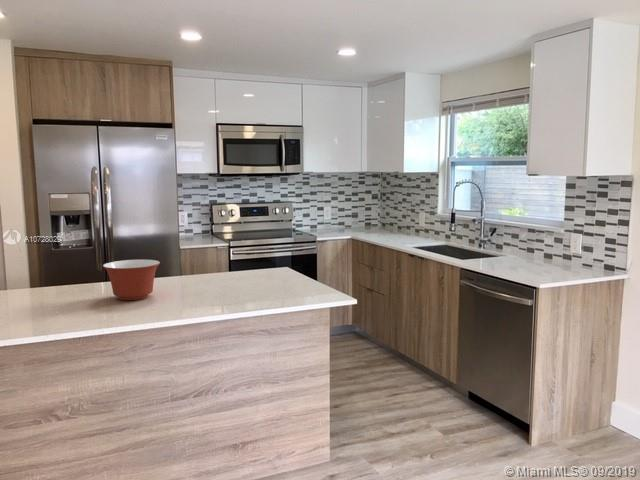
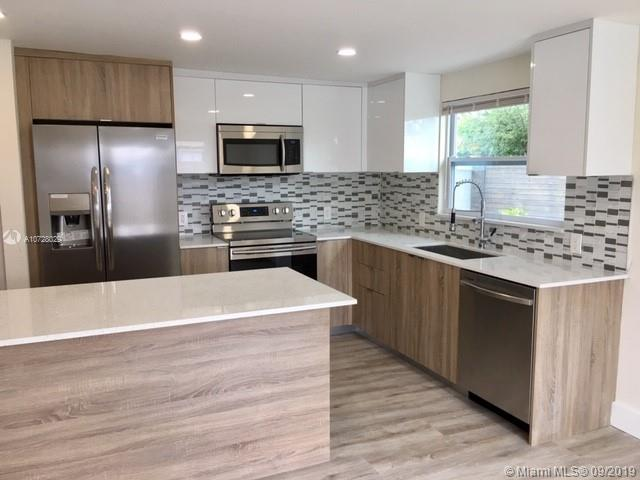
- mixing bowl [102,259,161,301]
